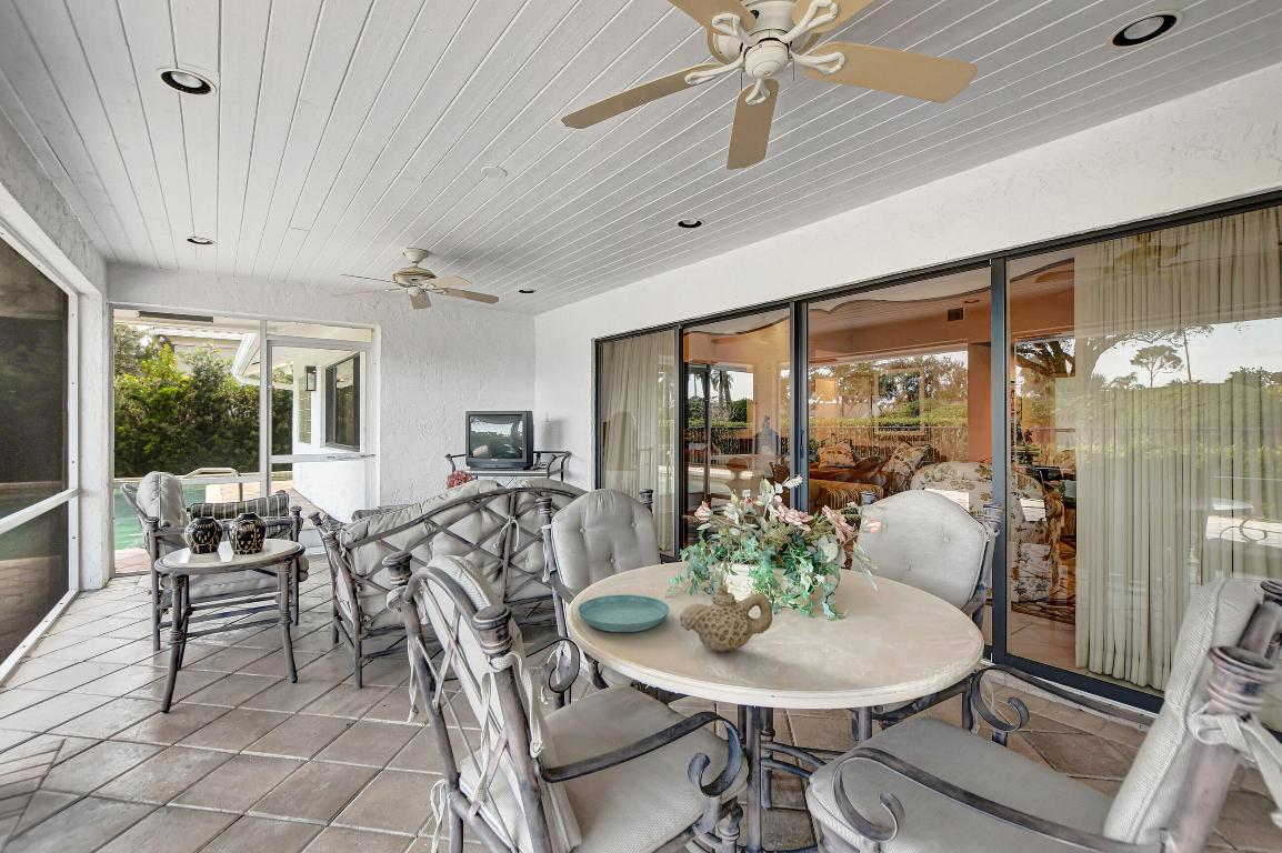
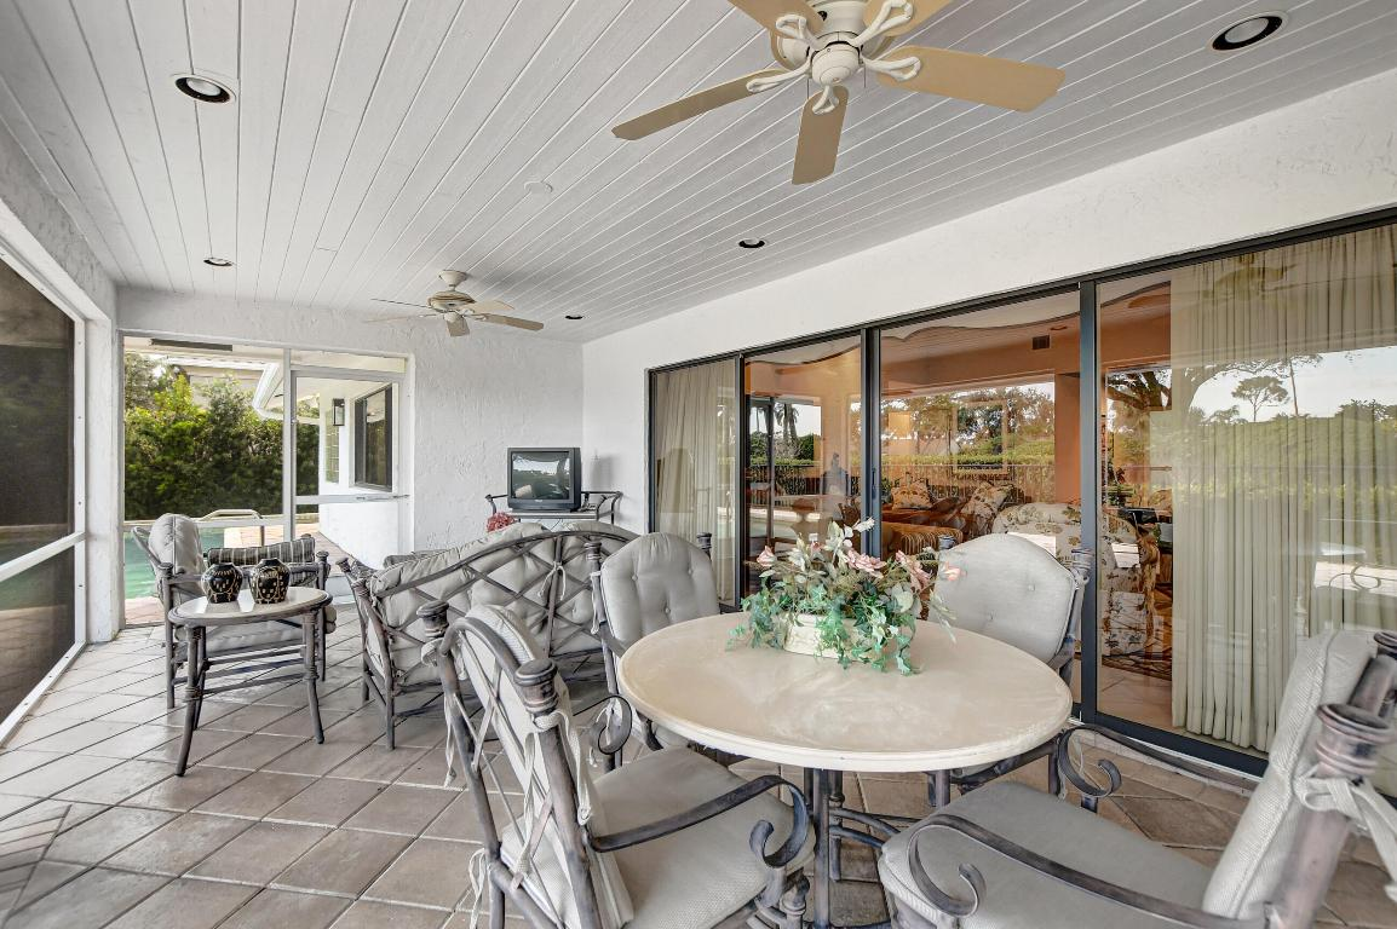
- saucer [577,594,671,633]
- teapot [679,583,773,654]
